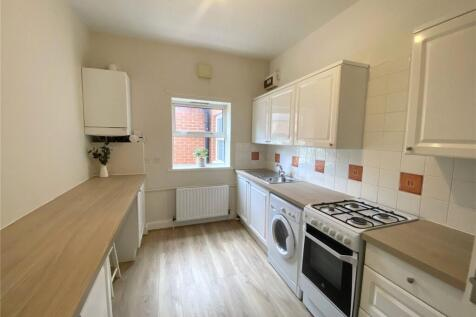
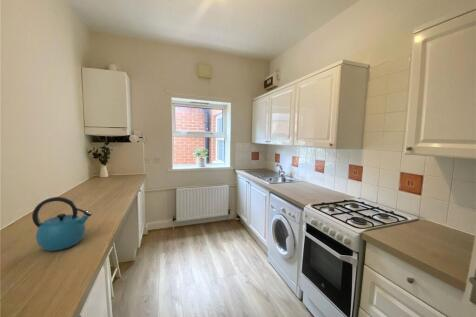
+ kettle [31,196,93,252]
